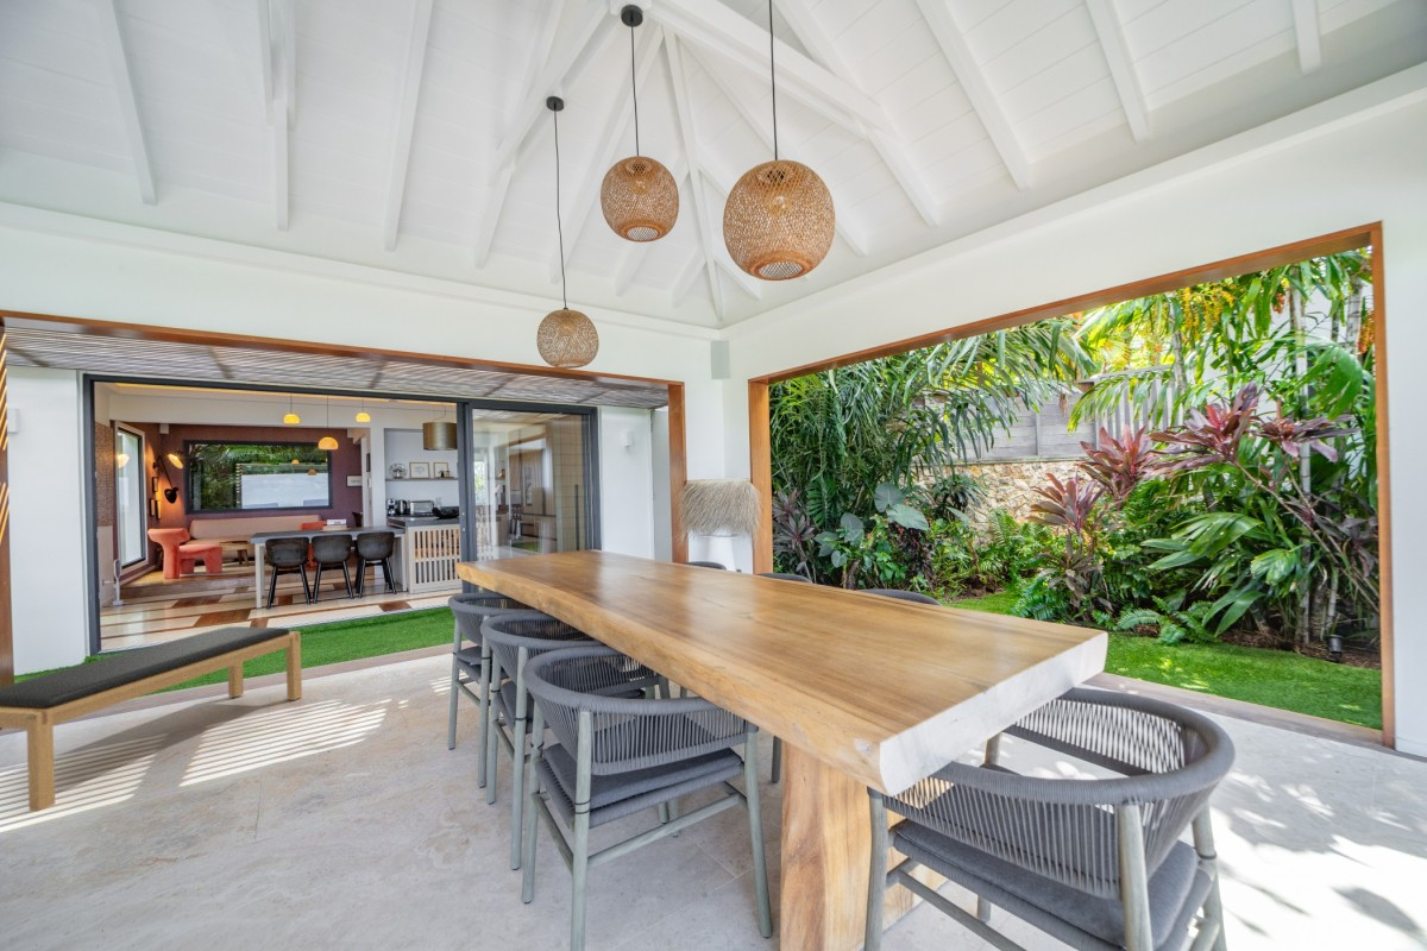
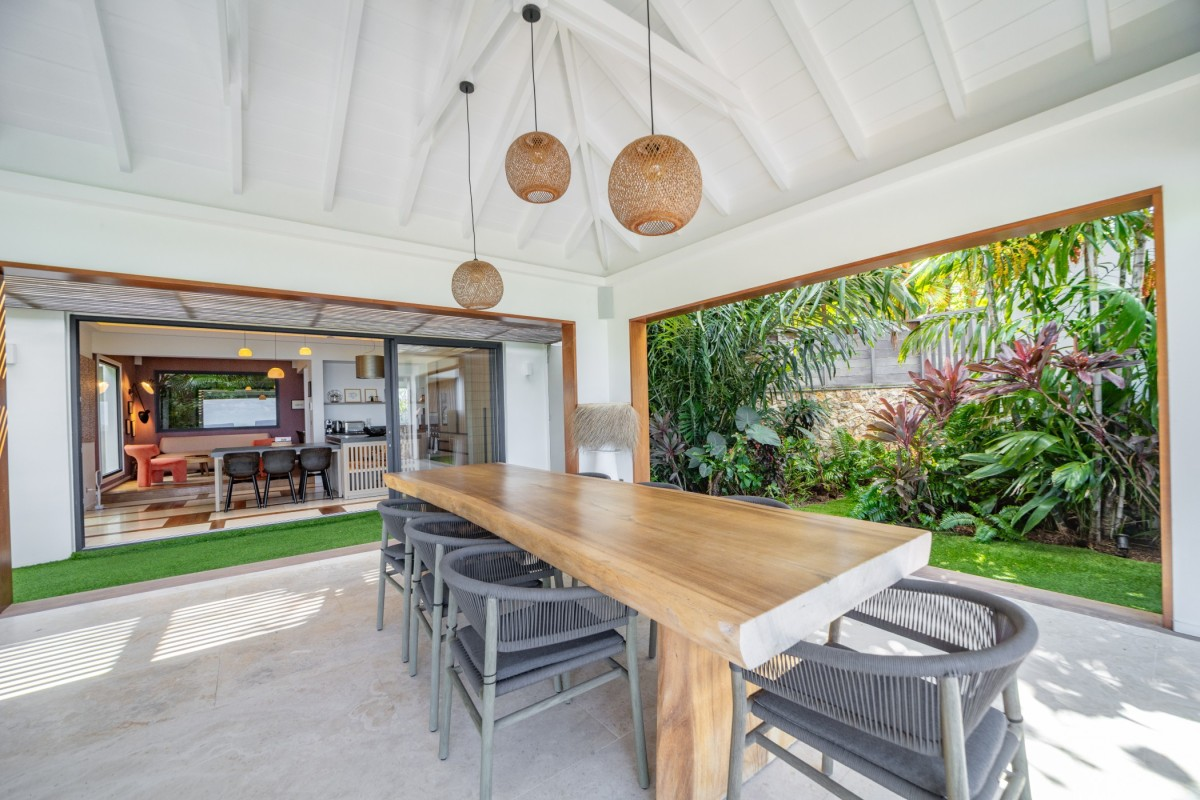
- bench [0,625,303,812]
